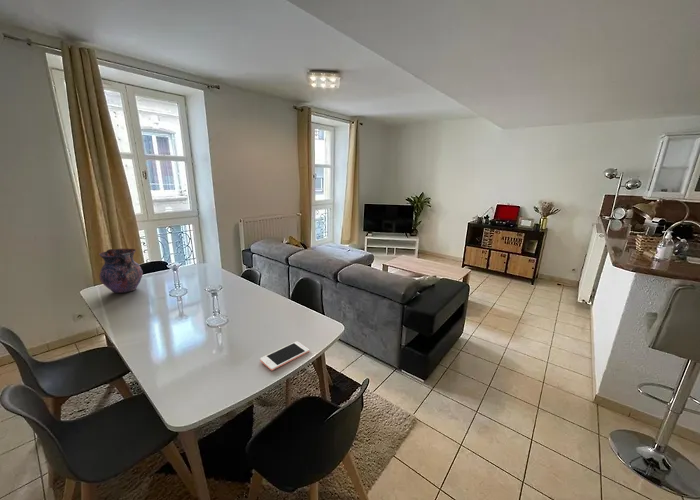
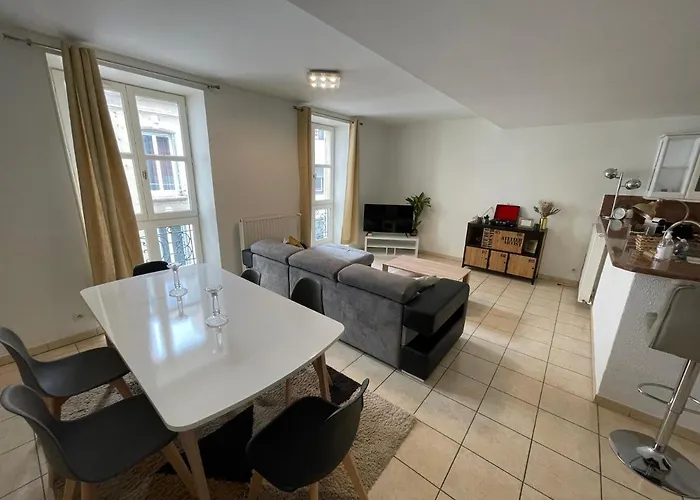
- cell phone [259,340,310,371]
- vase [98,247,144,294]
